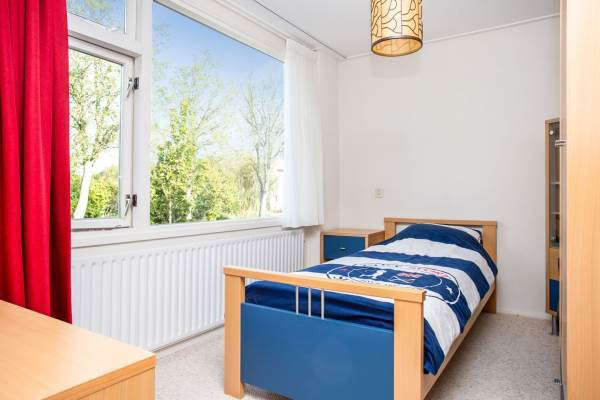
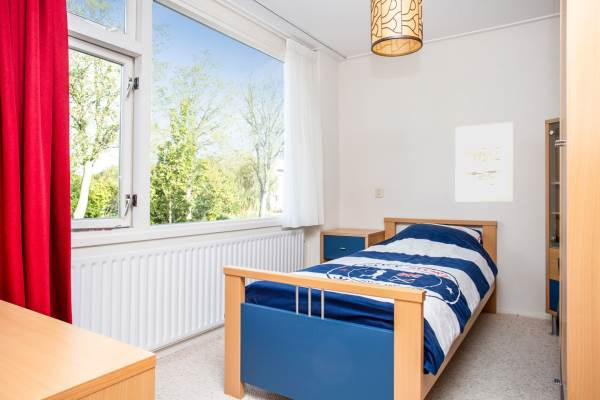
+ wall art [454,121,514,203]
